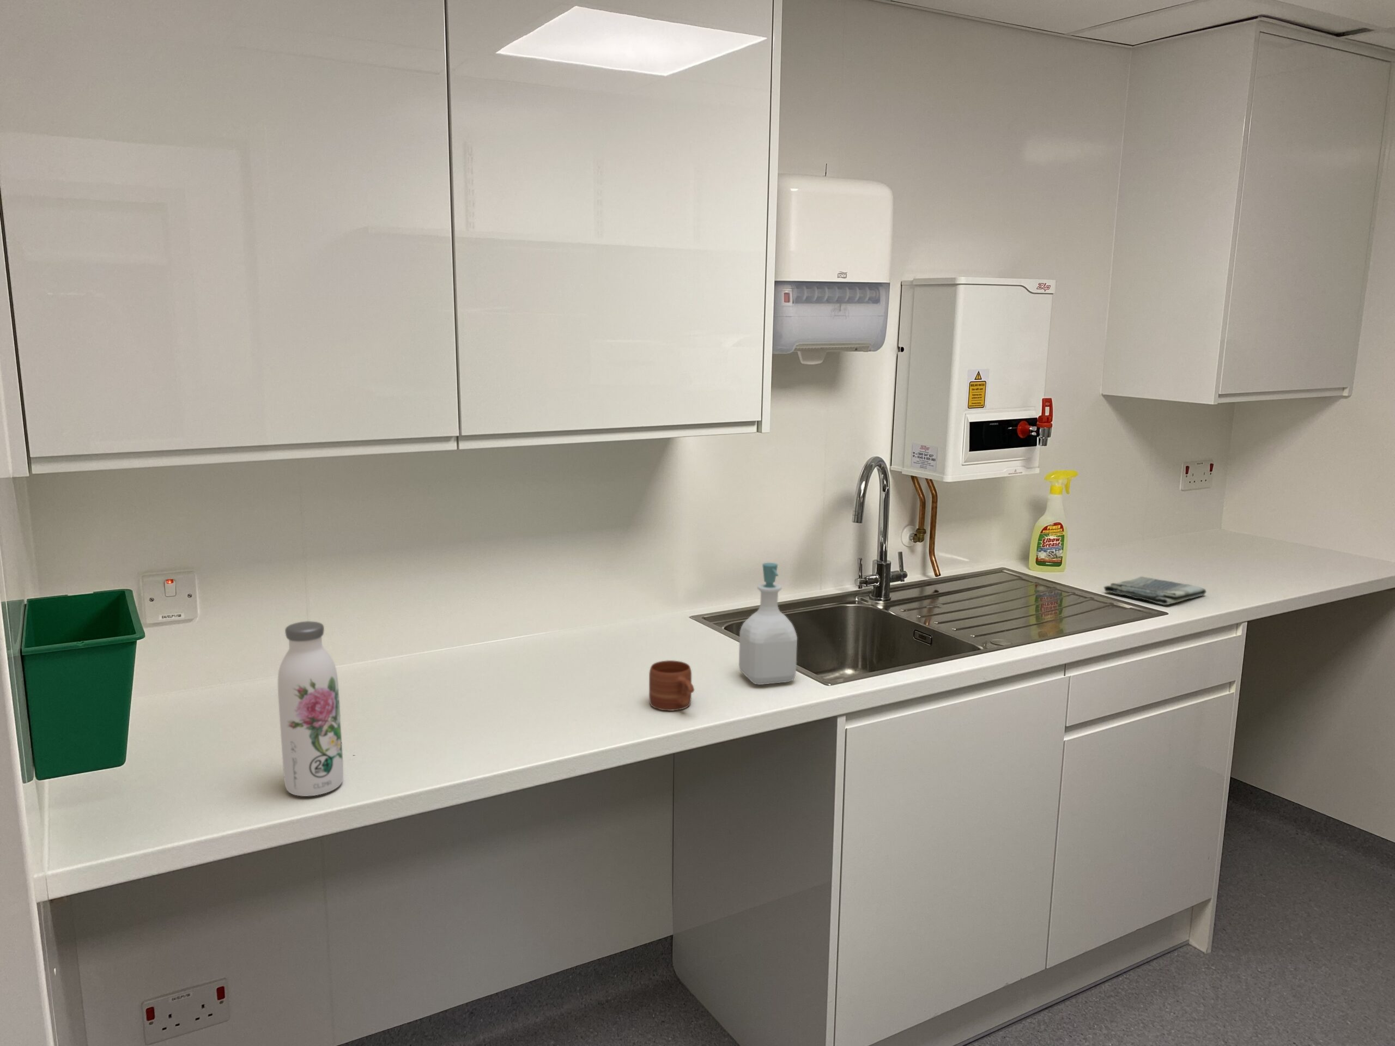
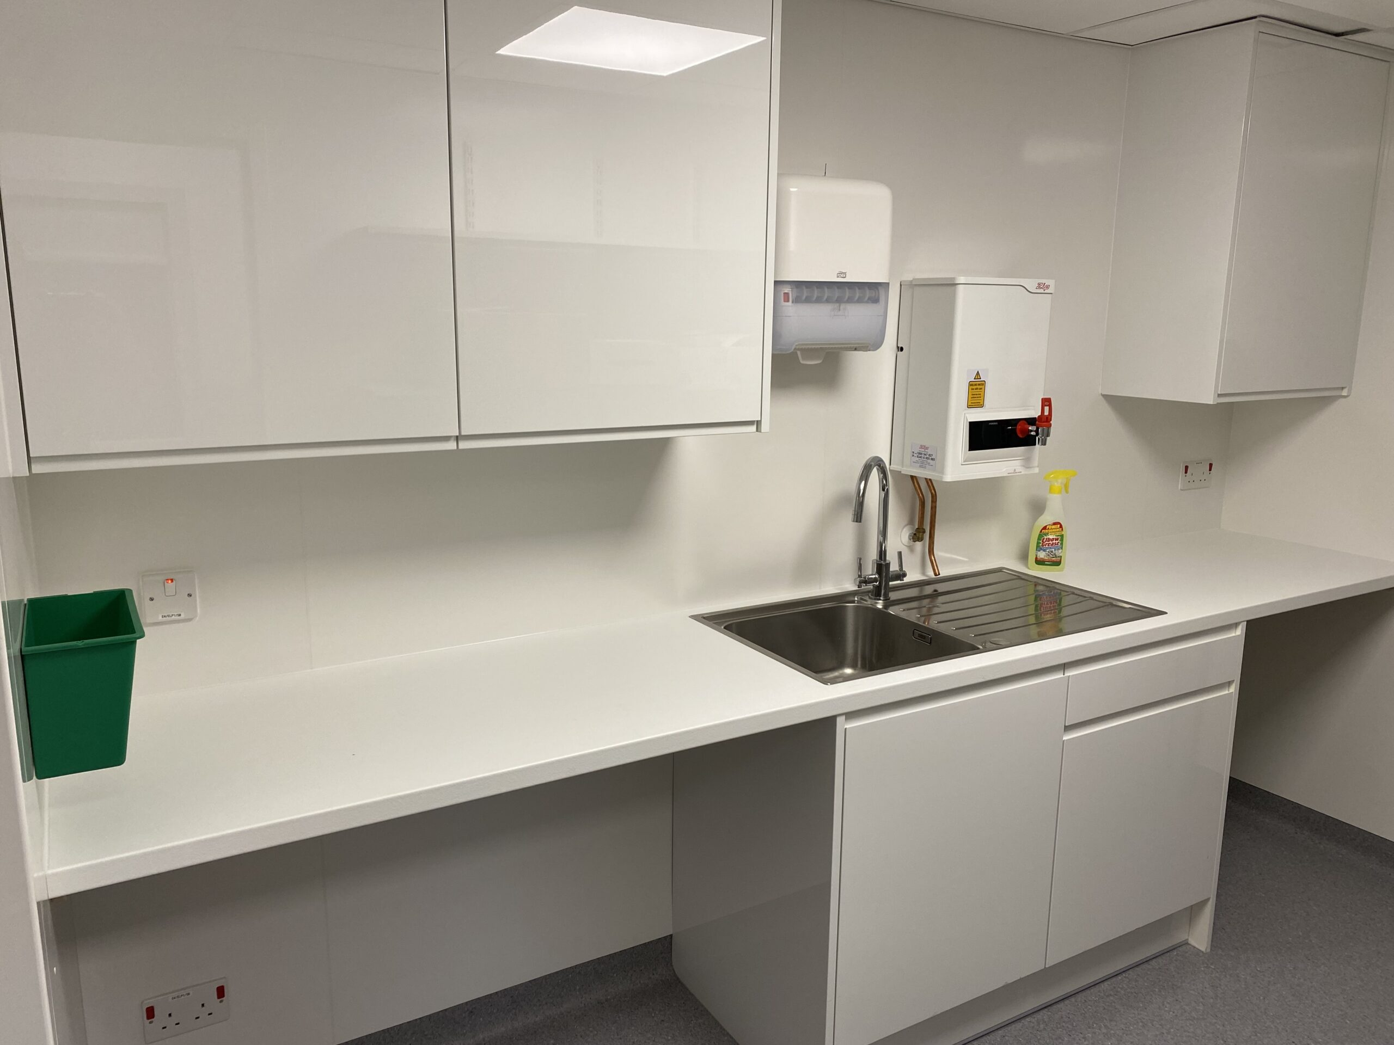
- water bottle [278,621,344,797]
- dish towel [1104,576,1207,605]
- soap bottle [738,563,797,686]
- mug [648,659,695,712]
